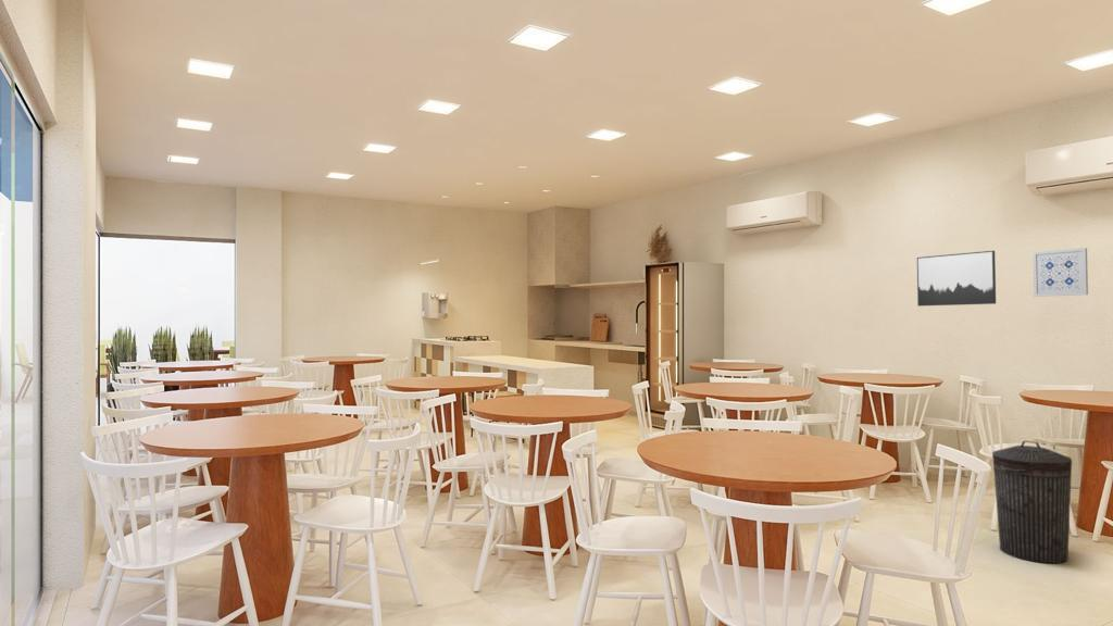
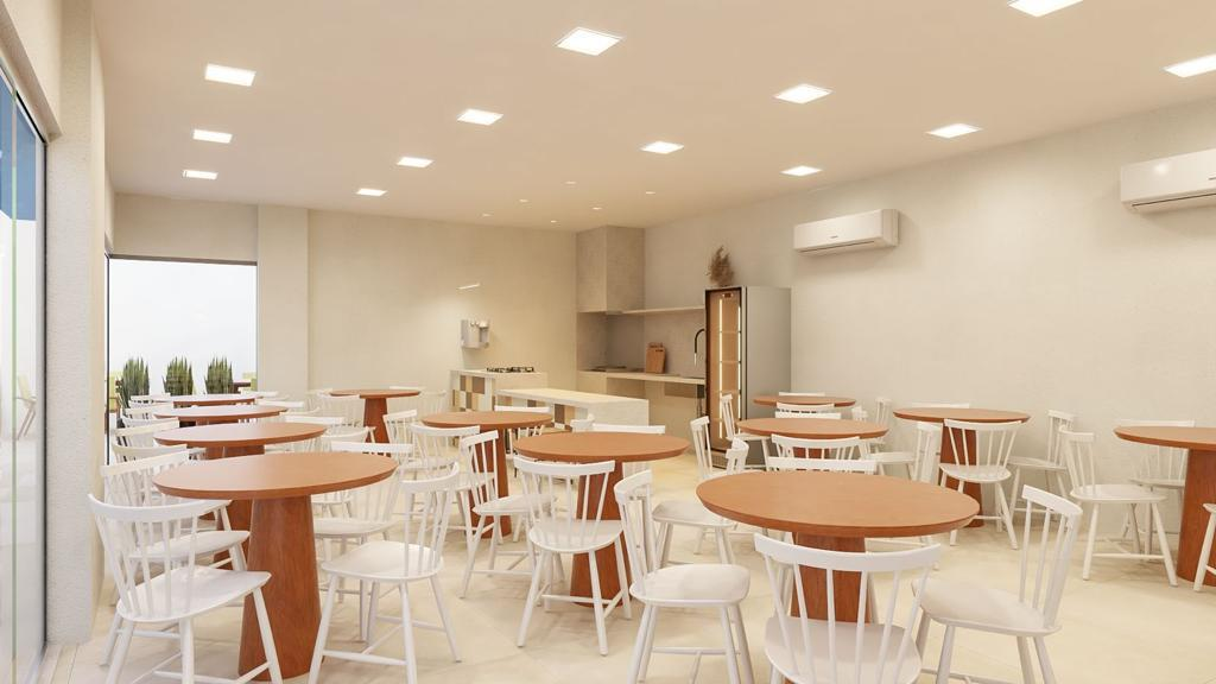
- wall art [916,250,997,308]
- wall art [1031,247,1089,298]
- trash can [991,439,1073,564]
